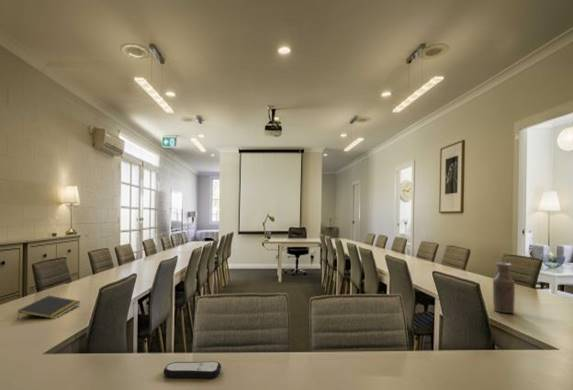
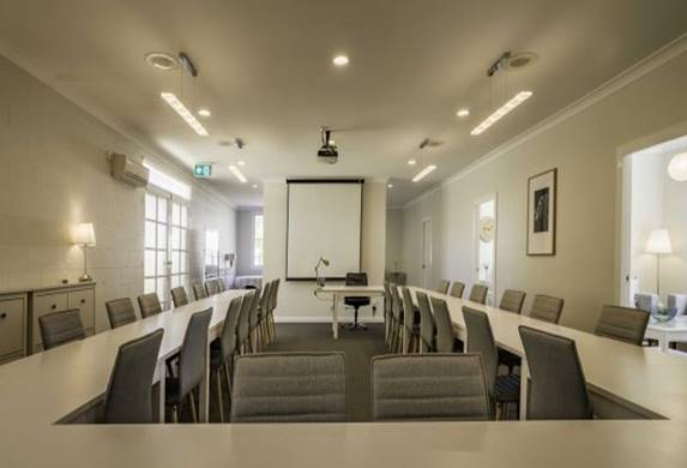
- remote control [162,360,222,379]
- notepad [17,295,82,320]
- bottle [492,261,516,314]
